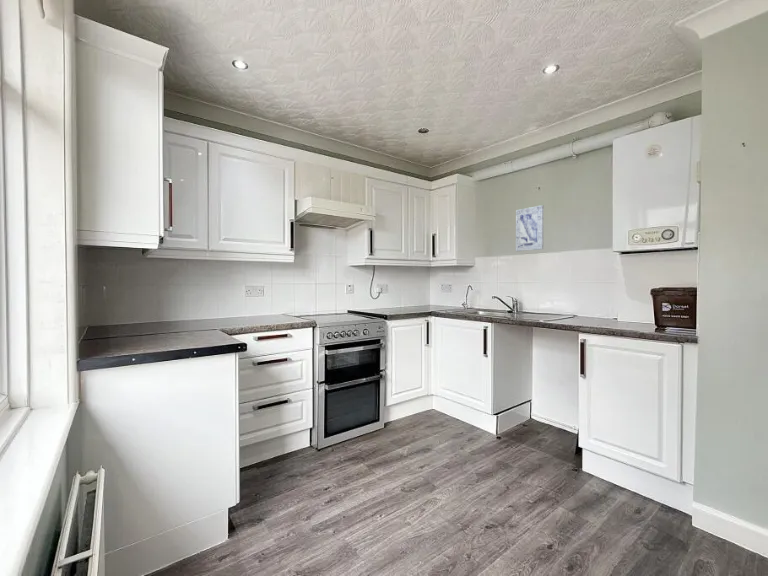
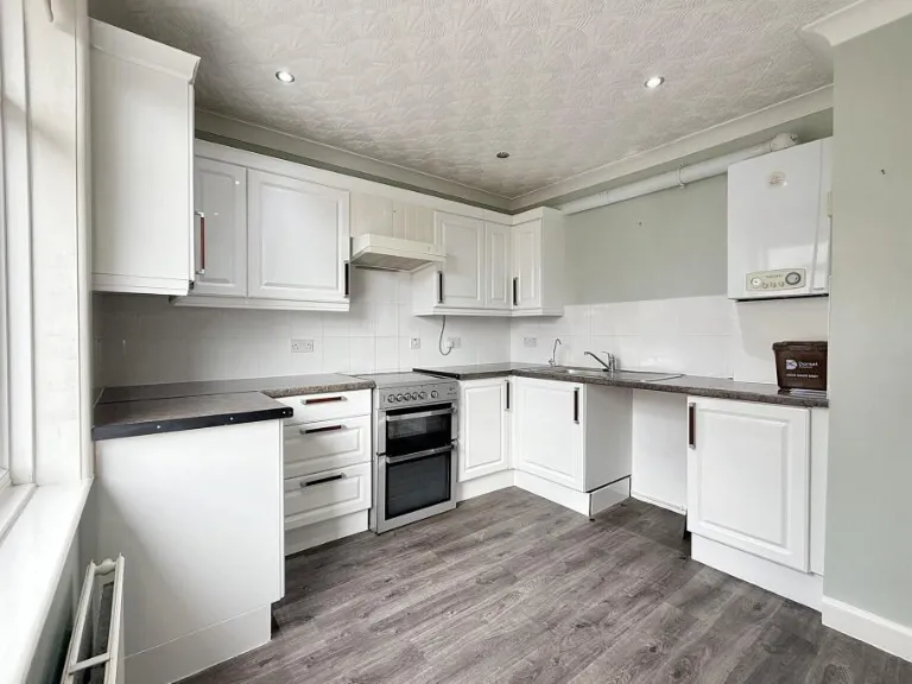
- wall art [515,204,545,252]
